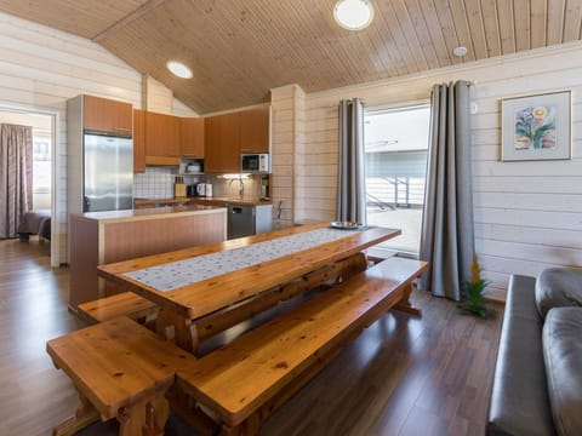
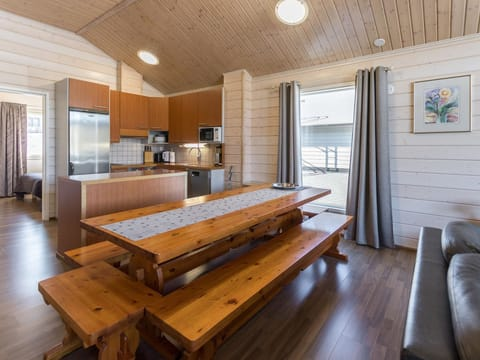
- indoor plant [452,248,501,319]
